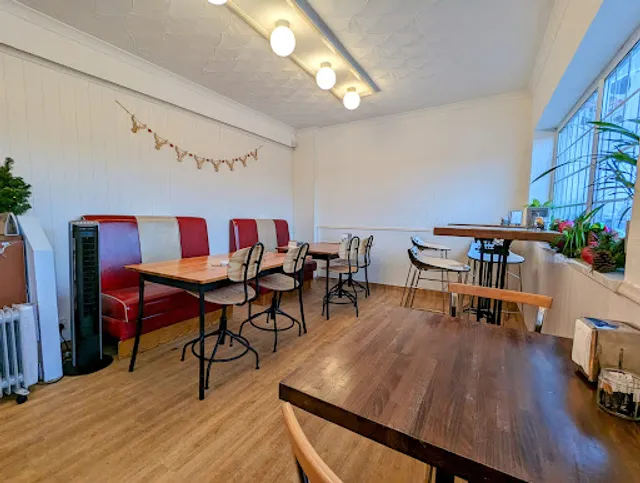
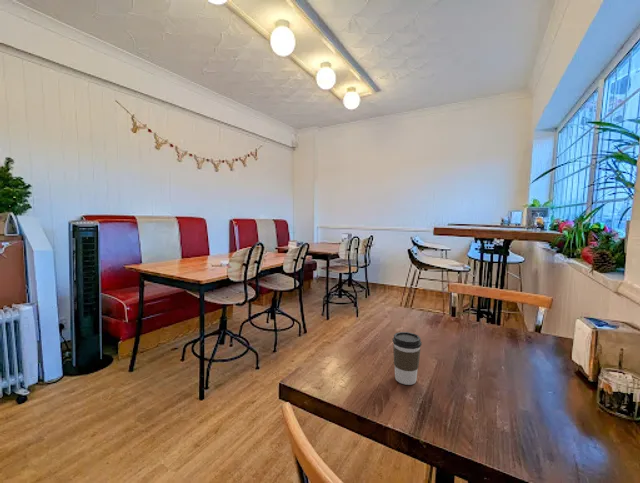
+ coffee cup [392,331,423,386]
